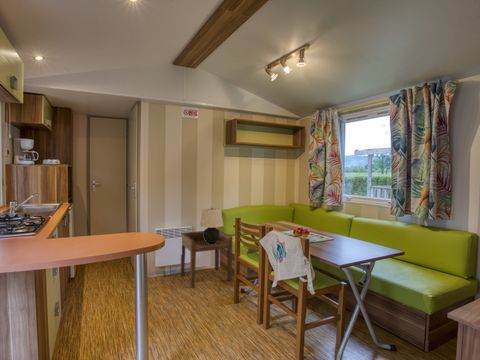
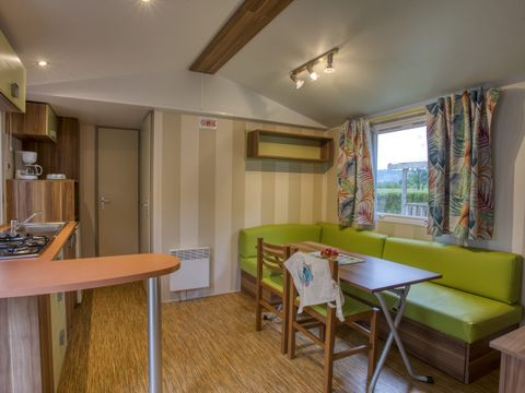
- table lamp [199,206,224,244]
- side table [180,229,234,289]
